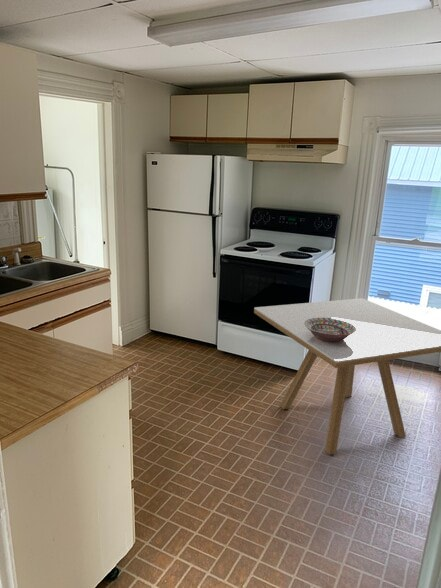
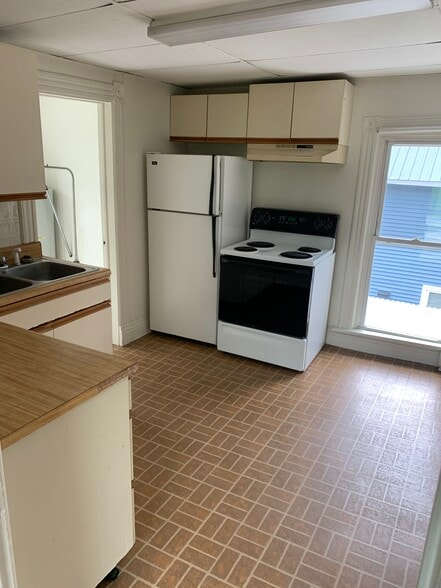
- dining table [253,297,441,456]
- decorative bowl [305,318,357,342]
